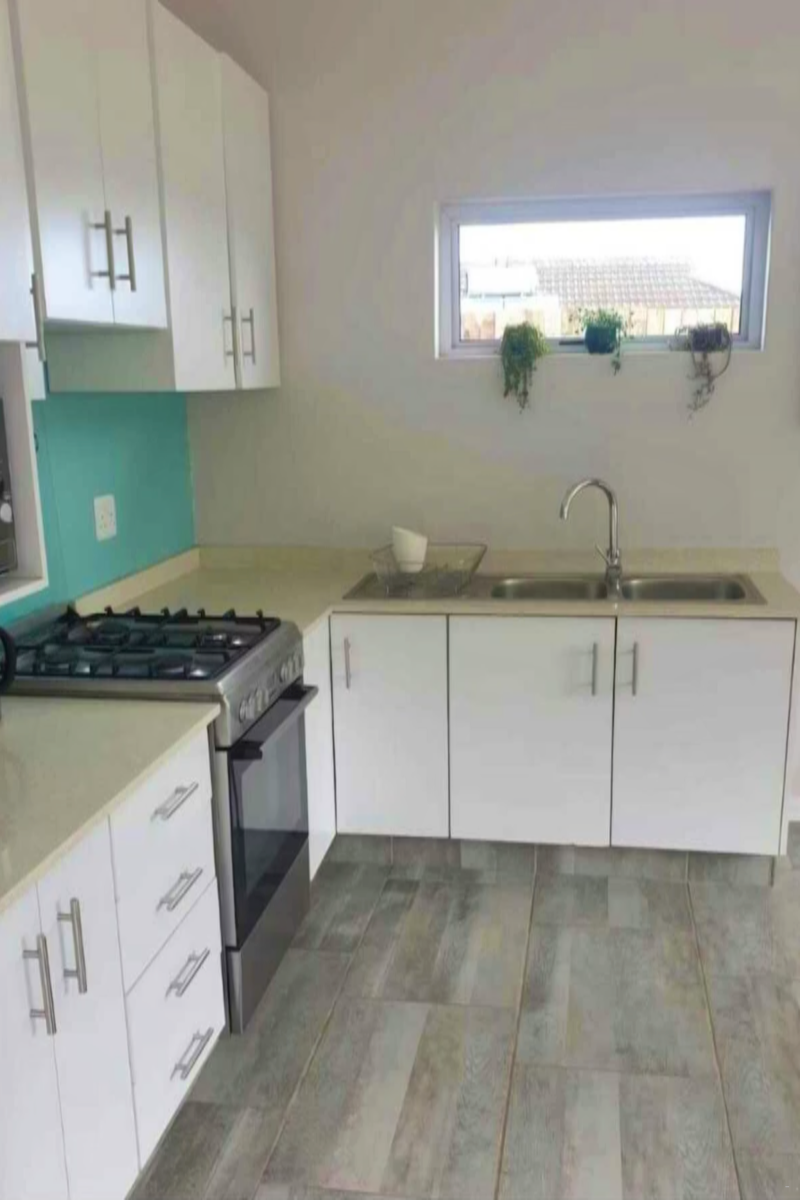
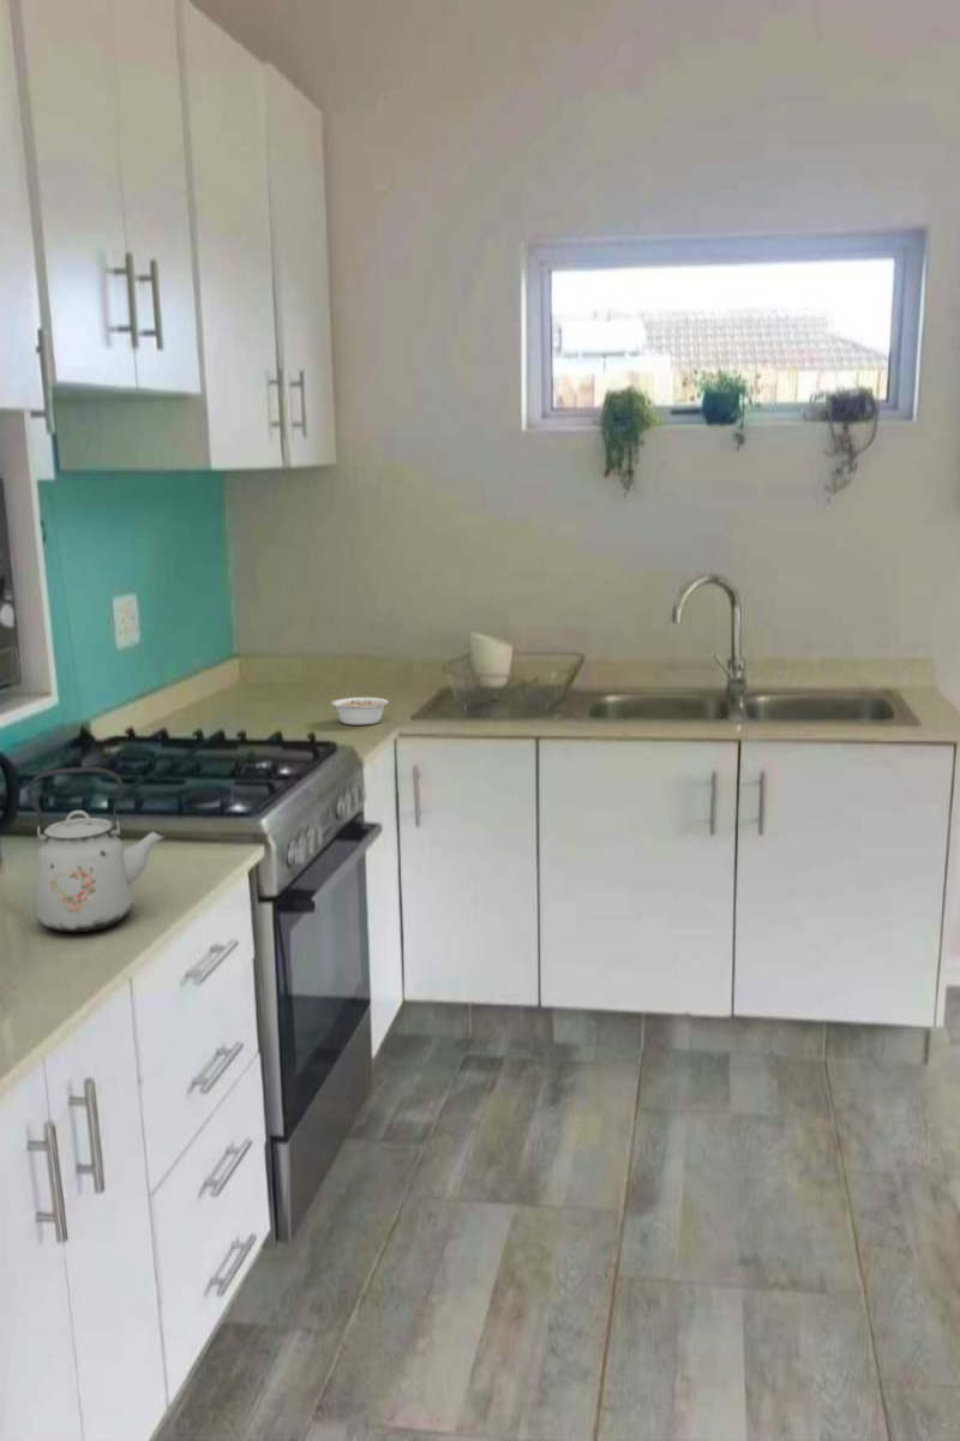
+ kettle [25,766,167,933]
+ legume [330,696,390,727]
